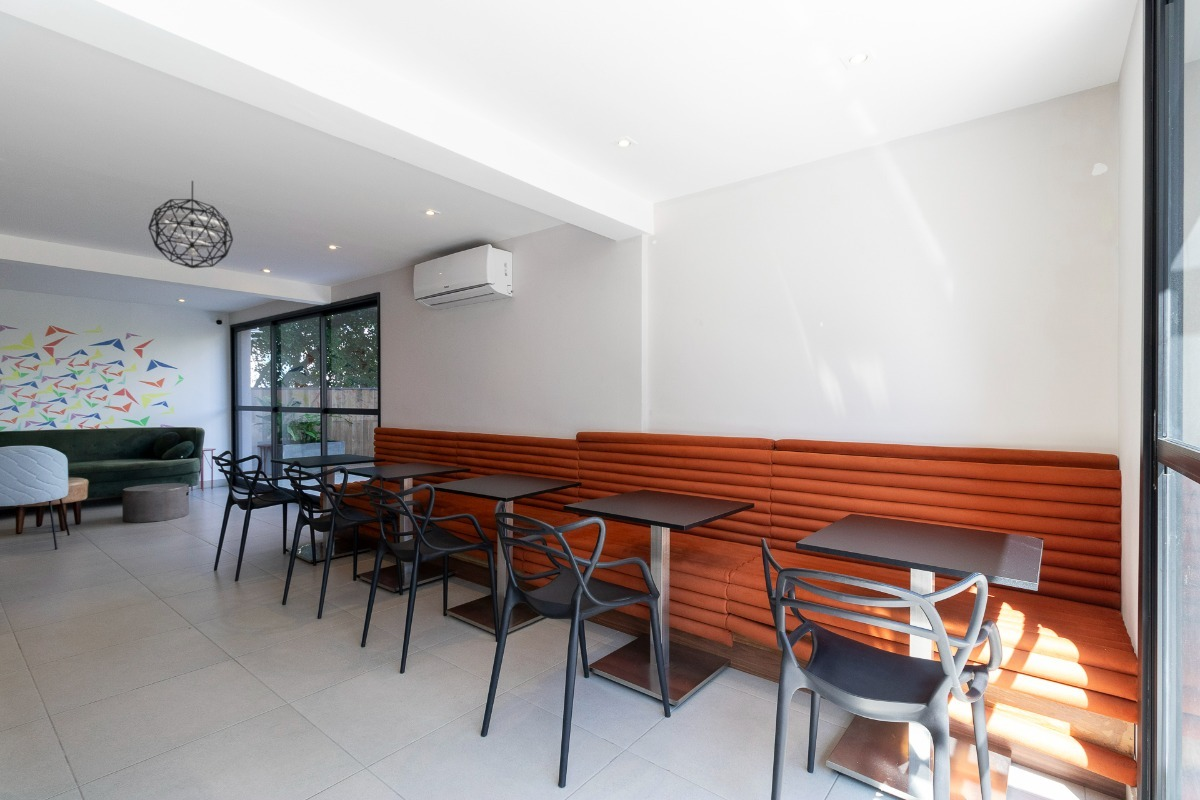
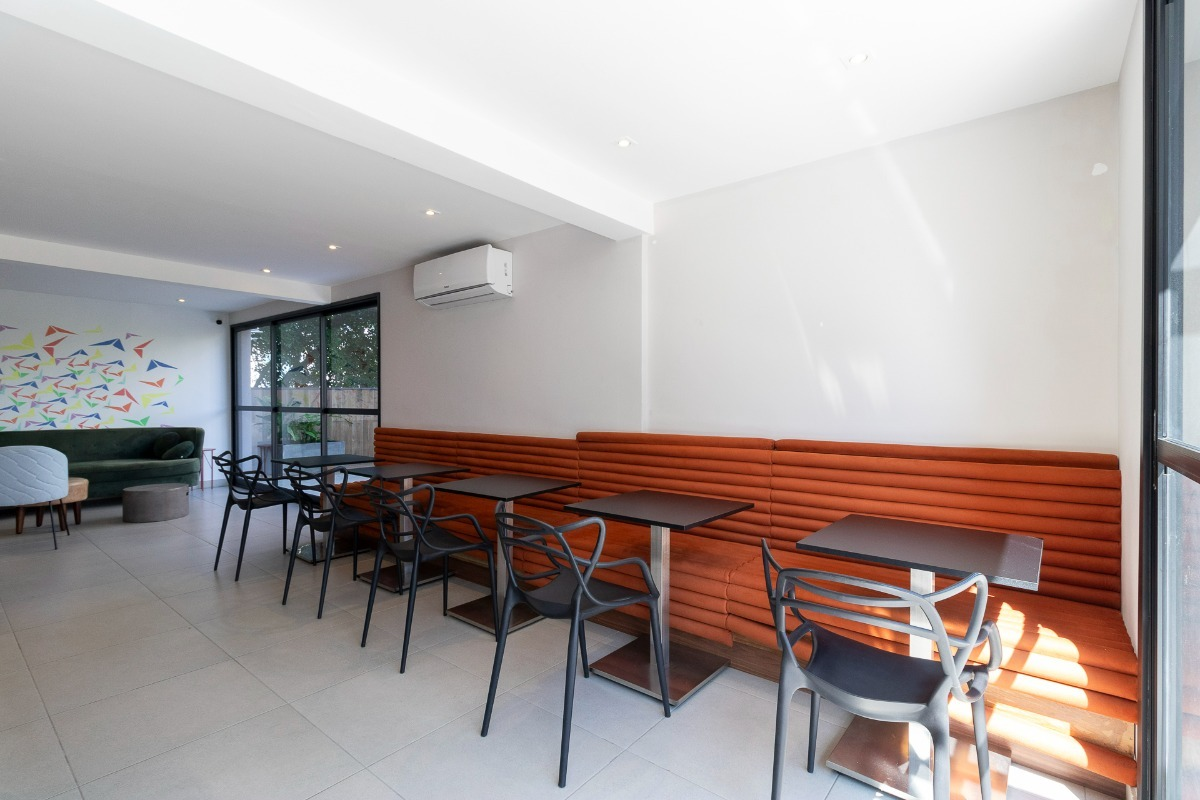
- pendant light [147,180,234,269]
